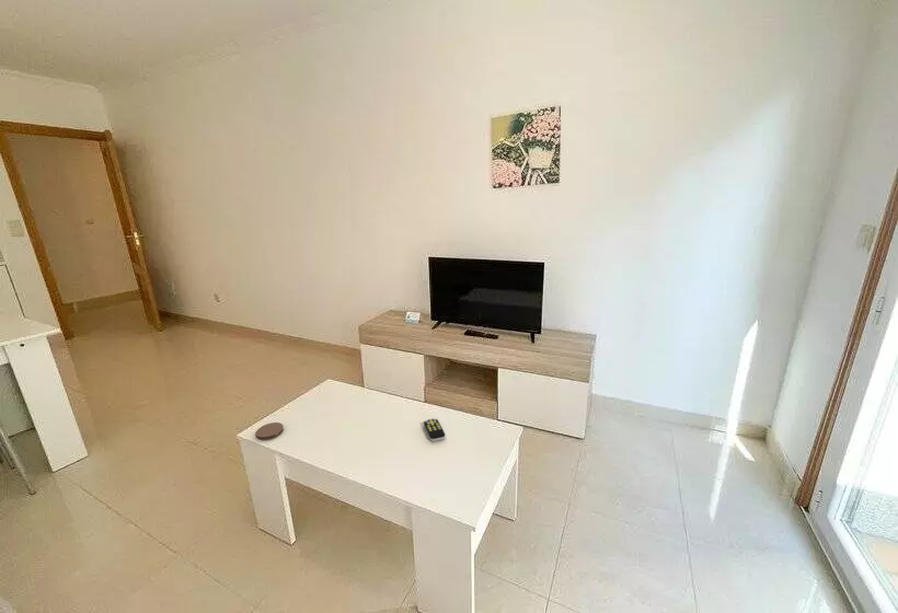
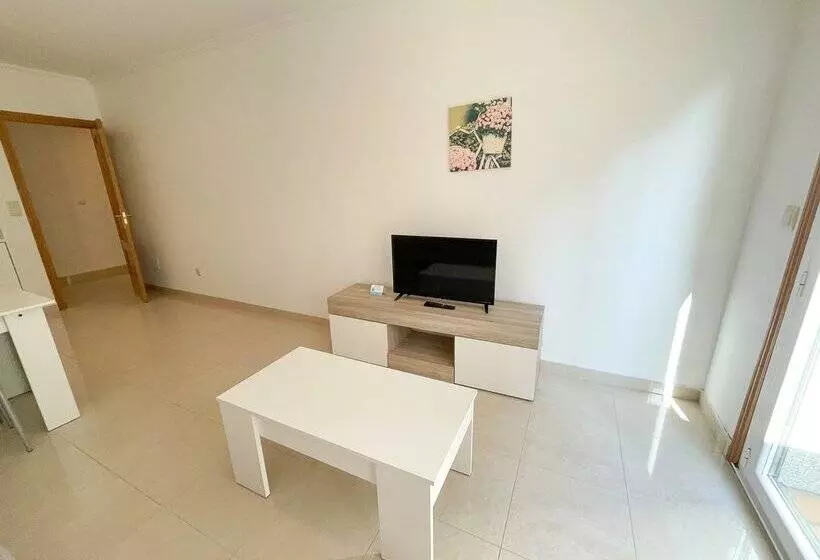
- coaster [255,421,285,441]
- remote control [423,417,447,442]
